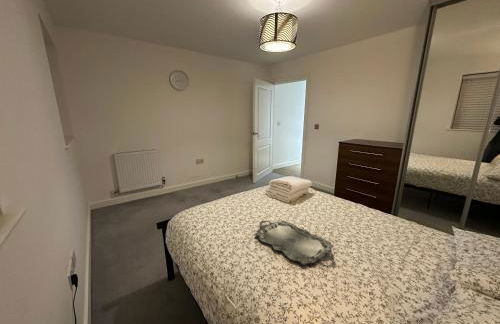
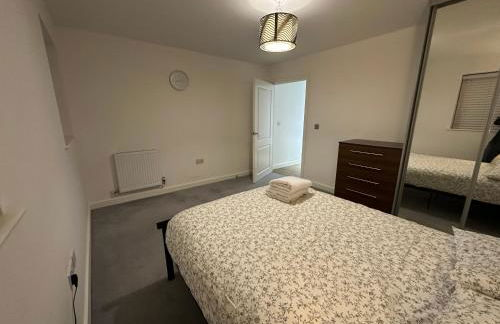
- serving tray [254,220,335,266]
